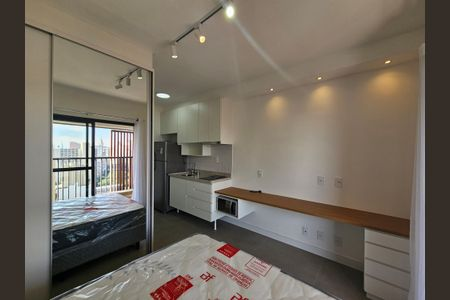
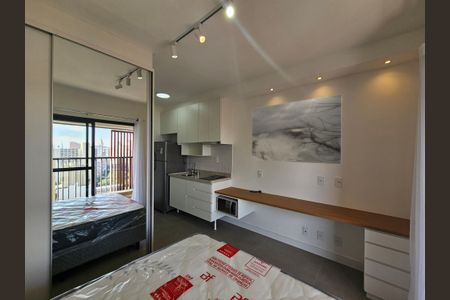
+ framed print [251,93,343,165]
